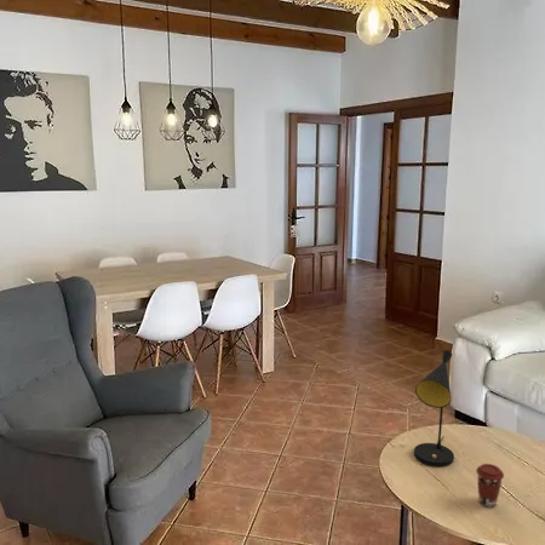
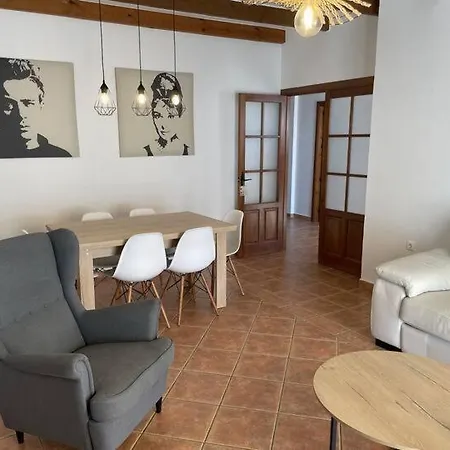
- table lamp [413,350,455,467]
- coffee cup [475,463,505,509]
